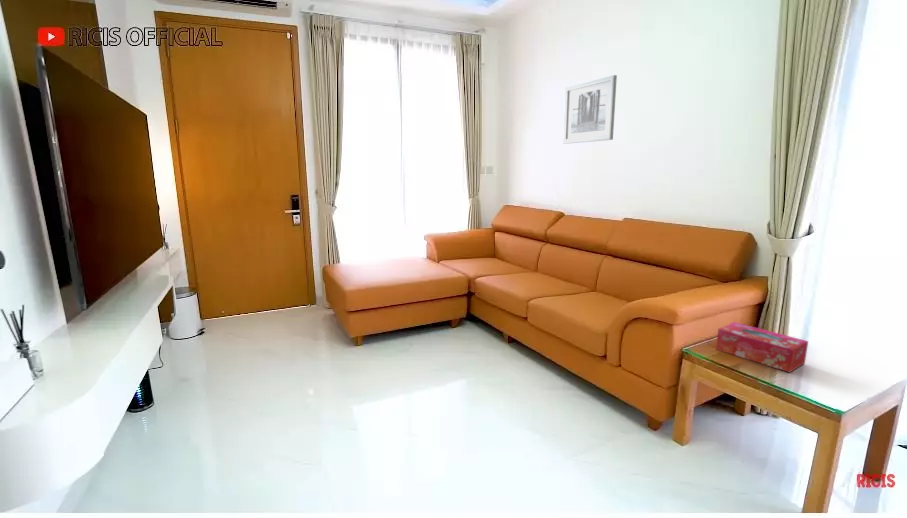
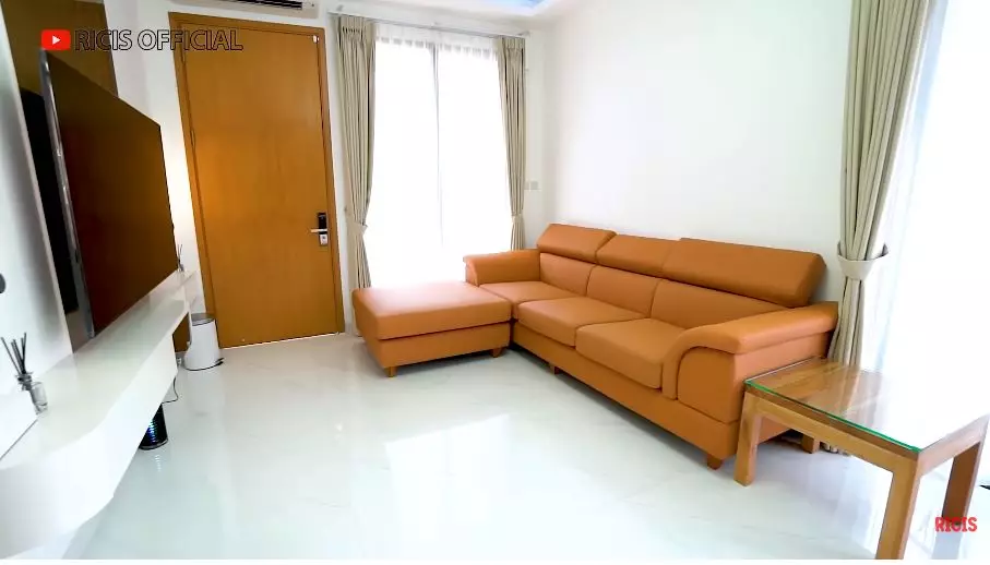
- tissue box [715,321,809,373]
- wall art [562,74,618,145]
